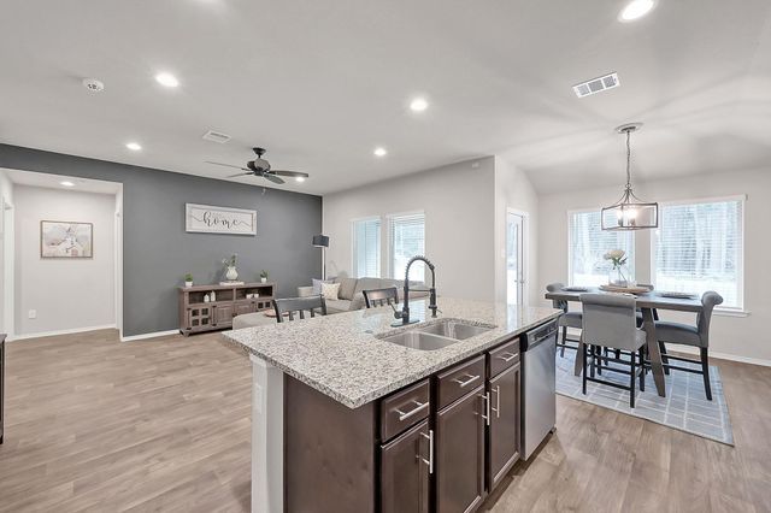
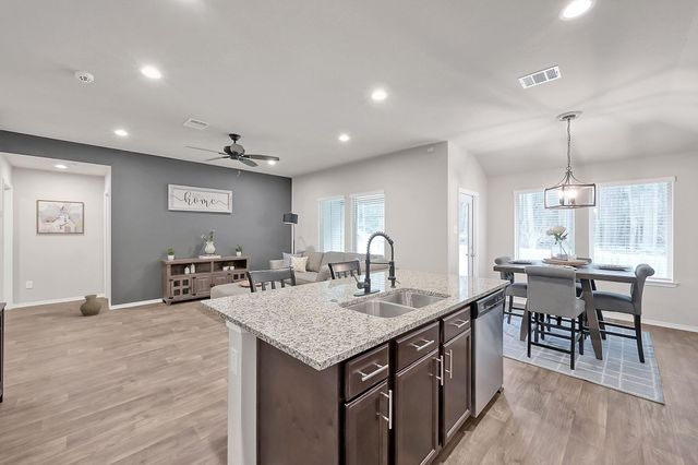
+ vase [79,294,103,318]
